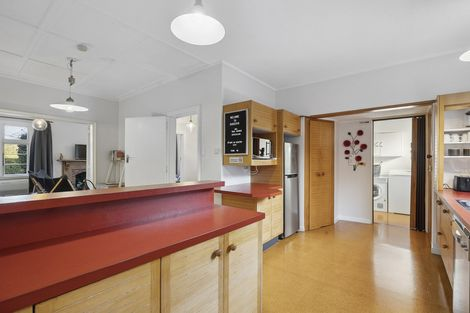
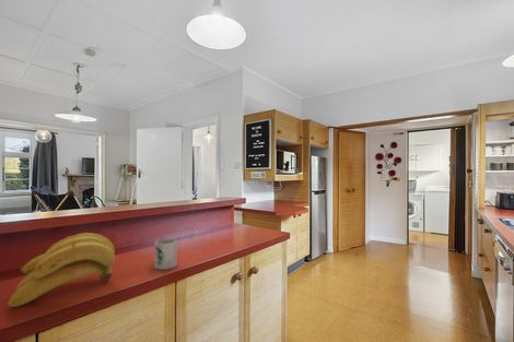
+ banana bunch [7,232,116,308]
+ mug [154,238,178,271]
